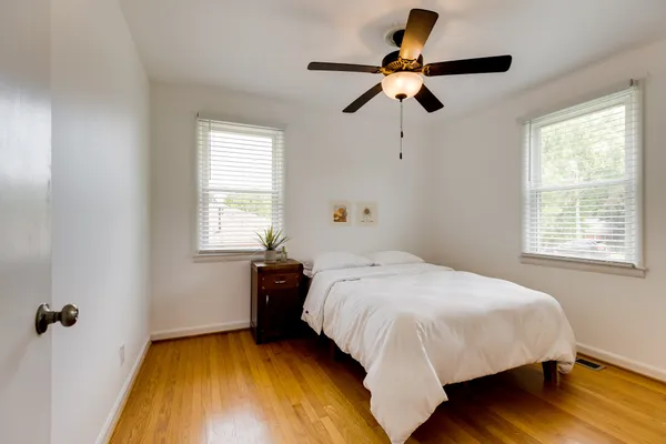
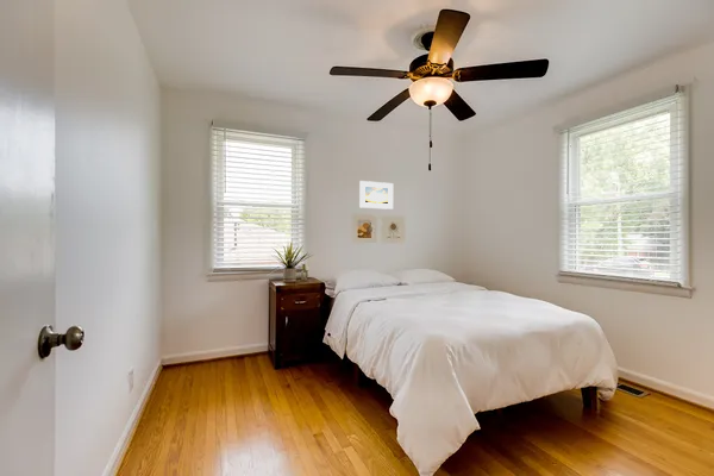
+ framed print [358,180,394,211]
